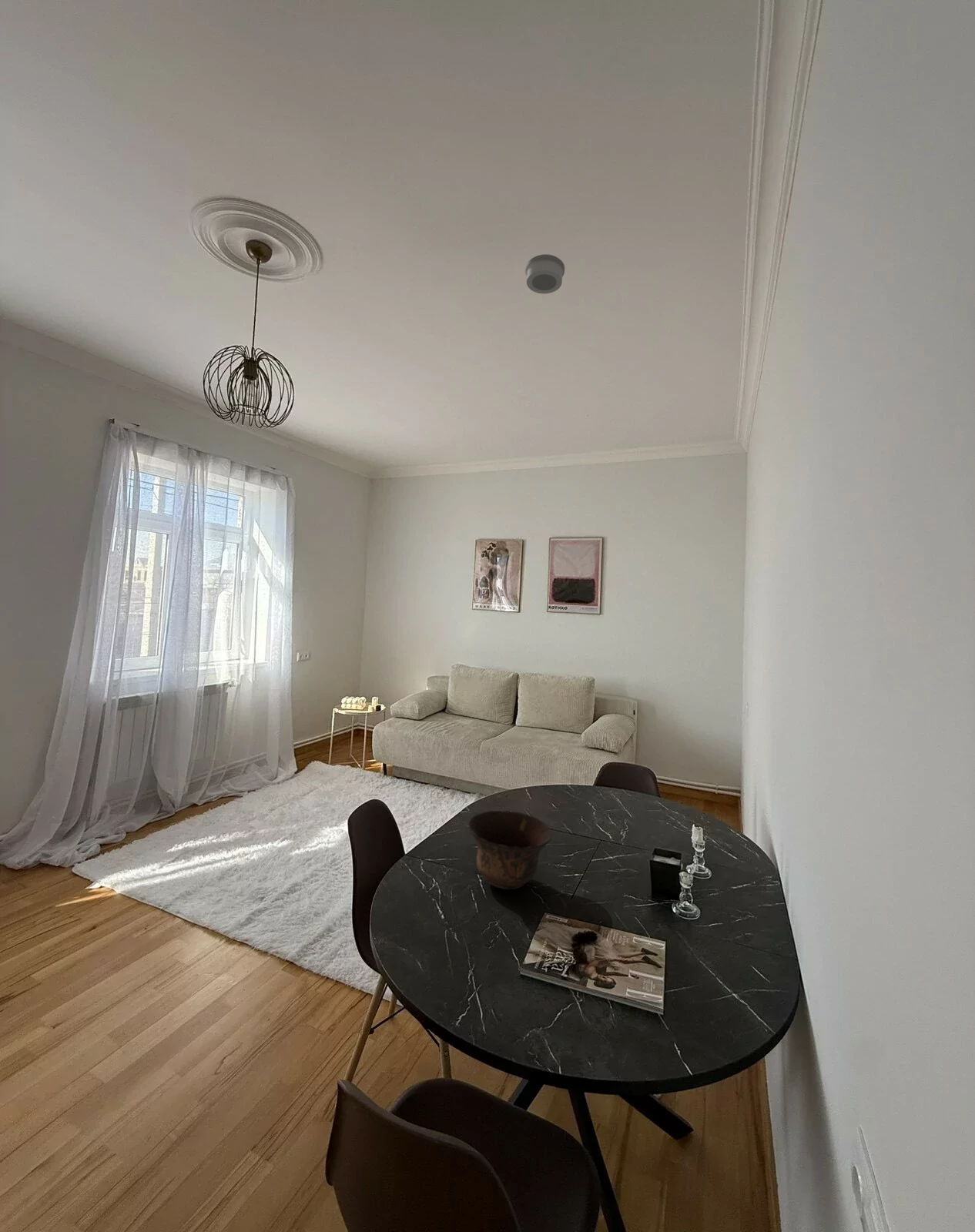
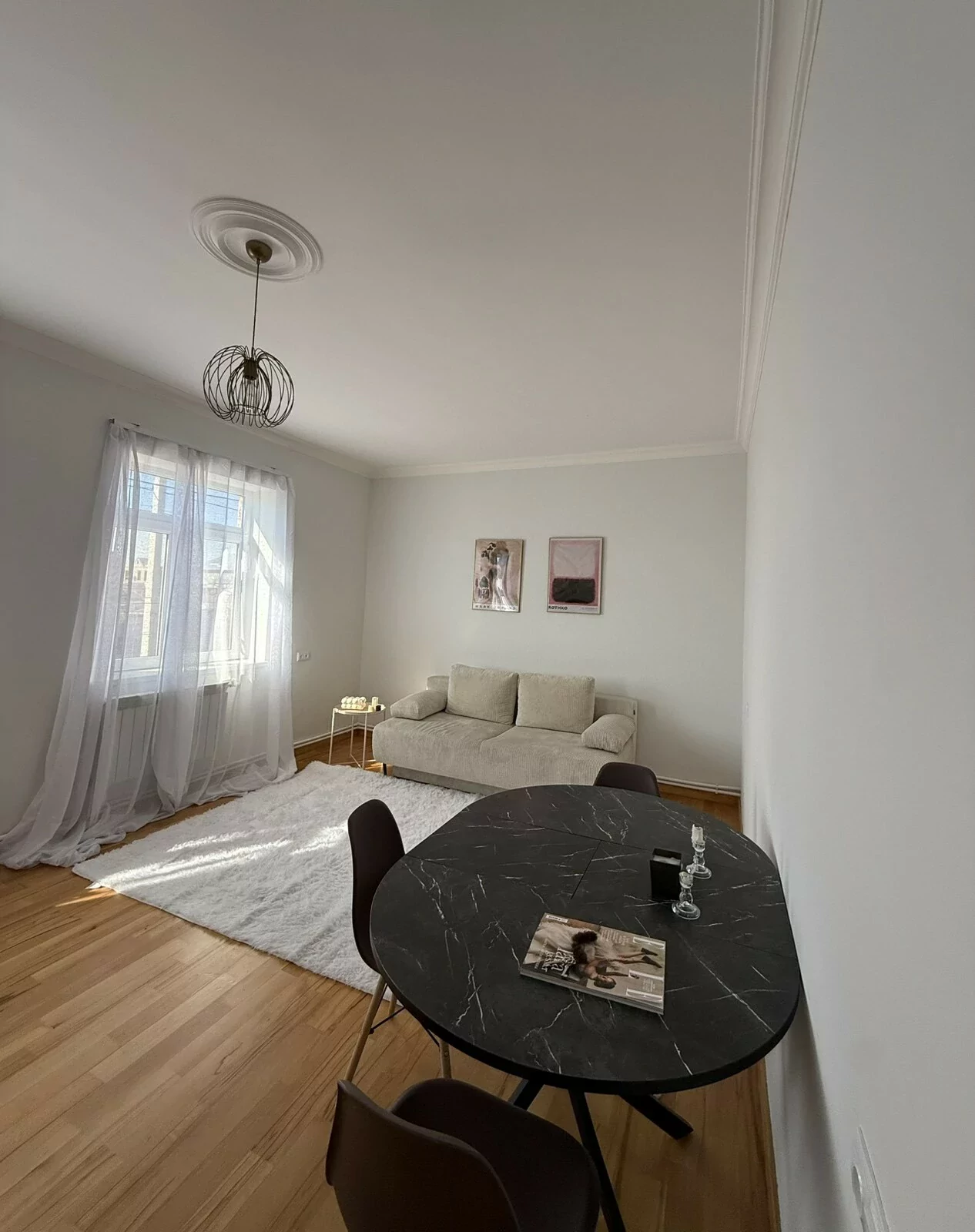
- smoke detector [524,253,565,294]
- bowl [467,810,553,890]
